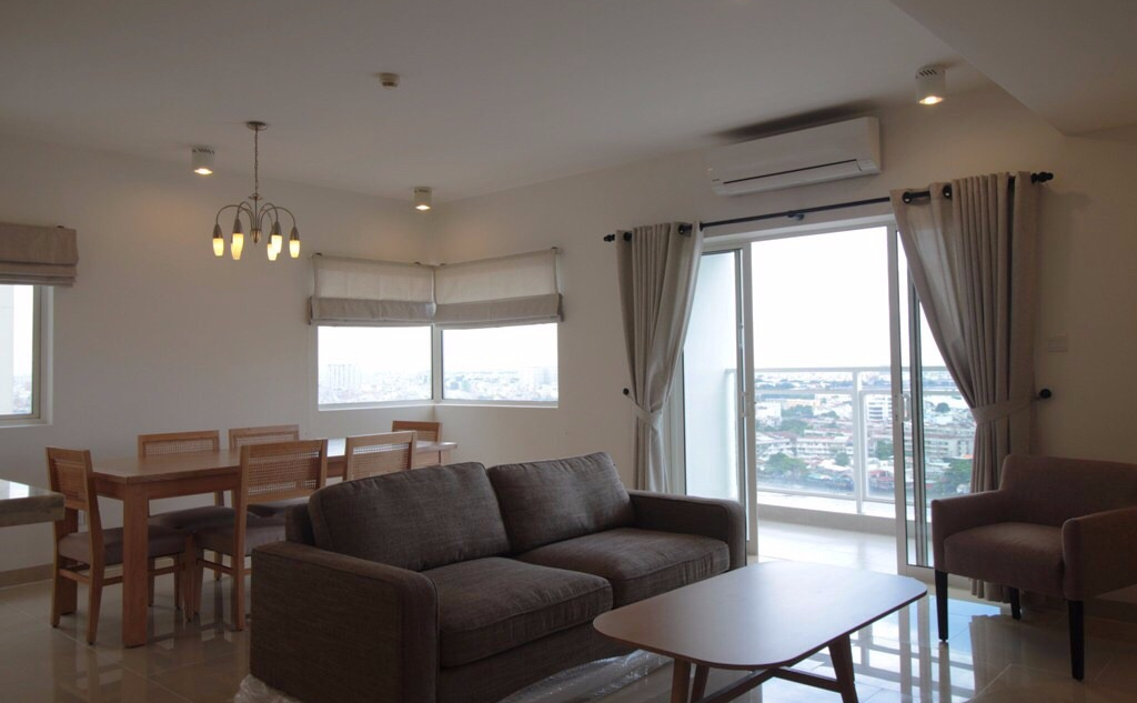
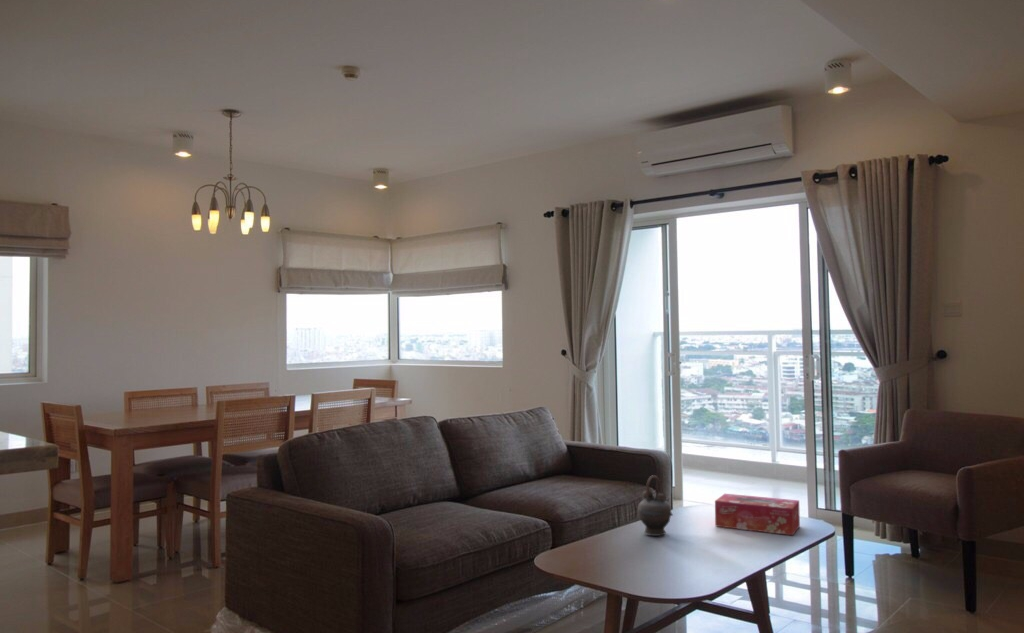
+ tissue box [714,493,801,536]
+ teapot [637,474,674,537]
